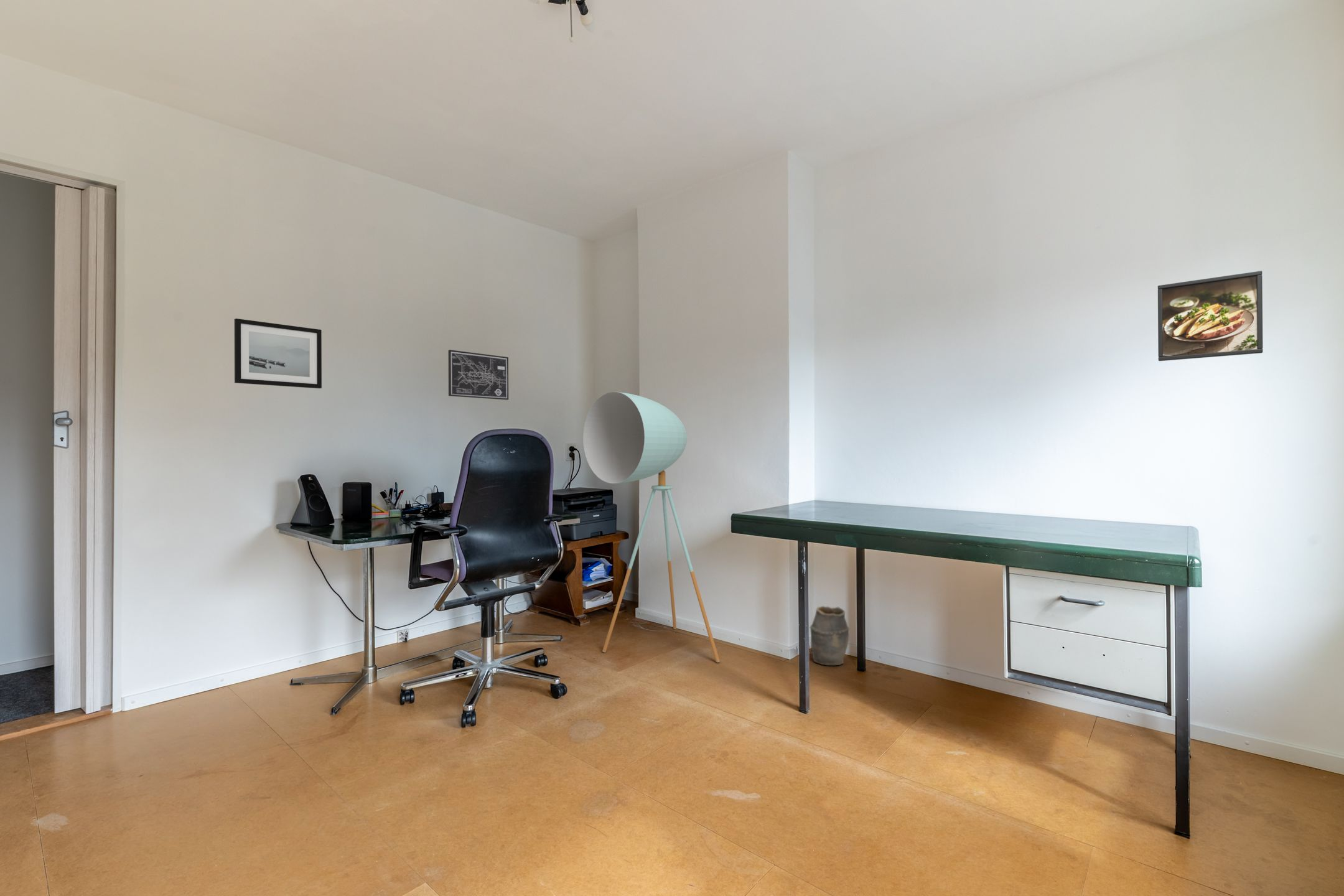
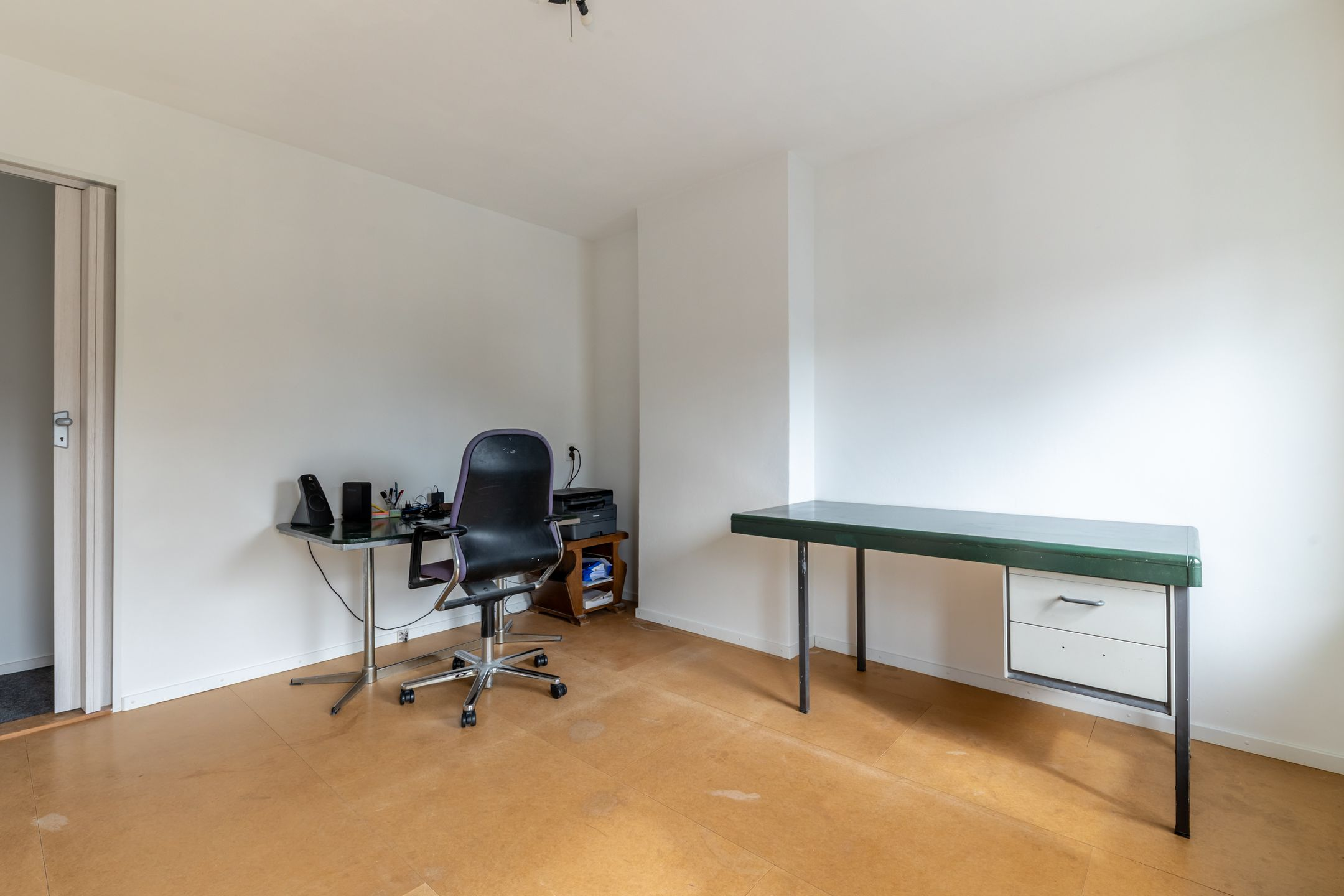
- vase [810,605,850,666]
- wall art [234,318,322,389]
- floor lamp [582,391,721,663]
- wall art [448,349,509,401]
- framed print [1157,271,1264,362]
